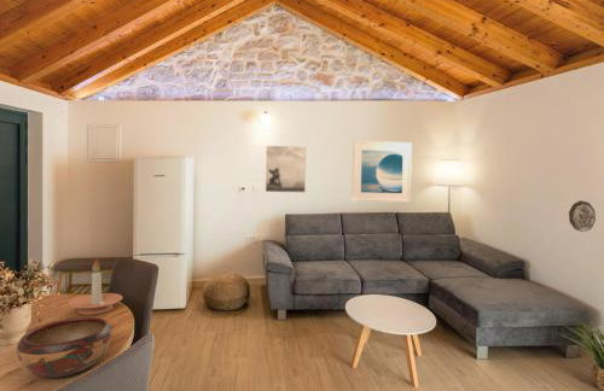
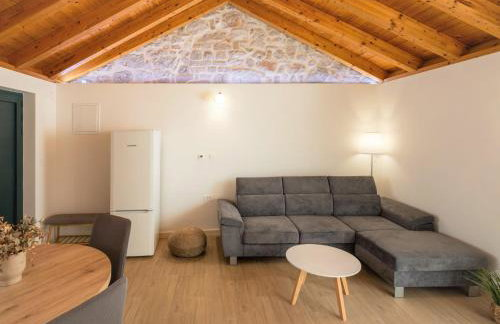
- decorative bowl [16,316,114,379]
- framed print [265,145,307,194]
- candle holder [66,257,124,316]
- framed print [350,140,413,203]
- decorative plate [568,199,597,233]
